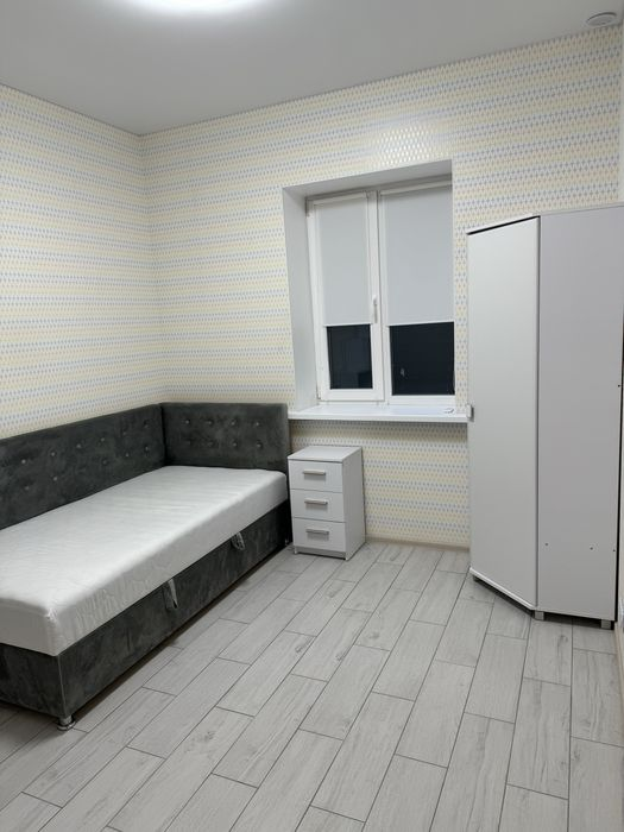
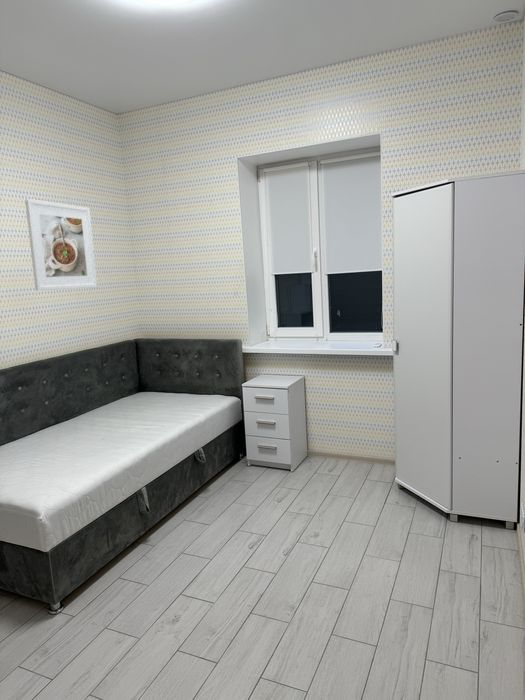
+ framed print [24,198,98,292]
